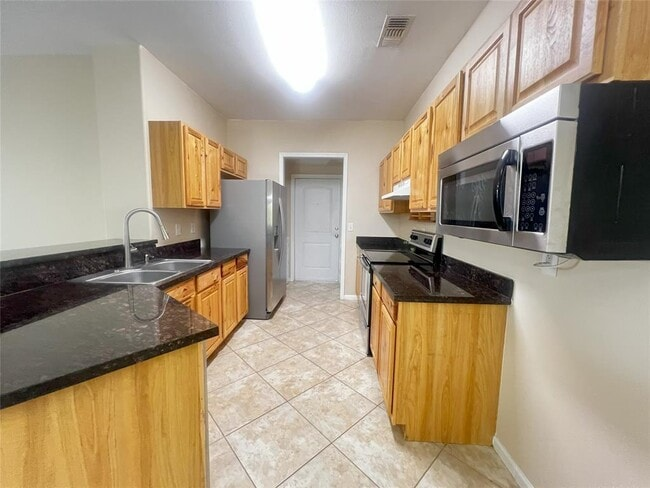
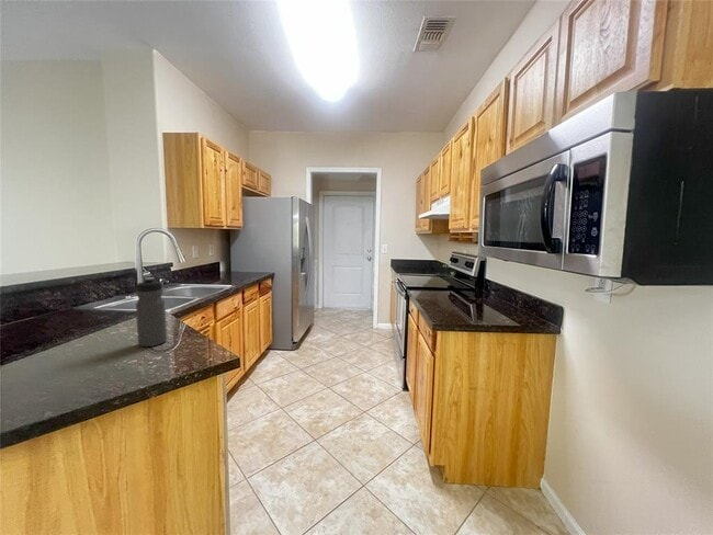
+ water bottle [135,276,168,348]
